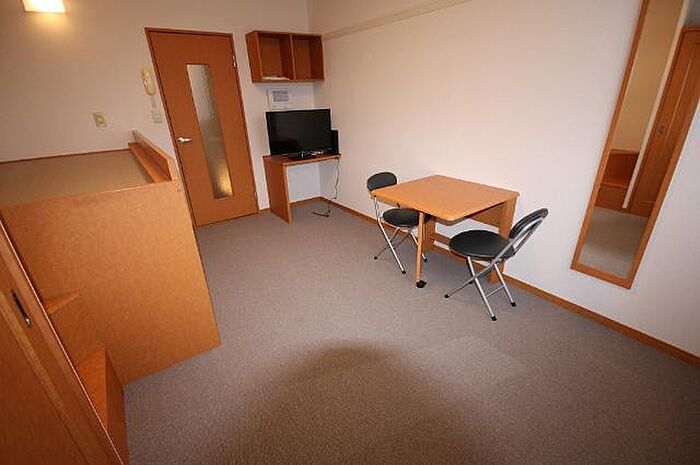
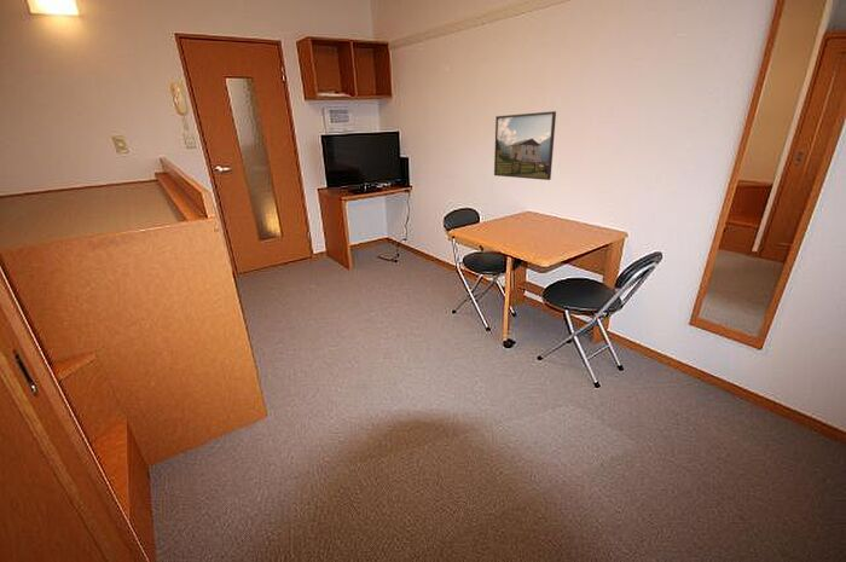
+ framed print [493,110,557,181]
